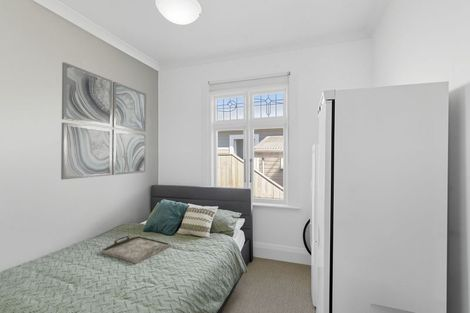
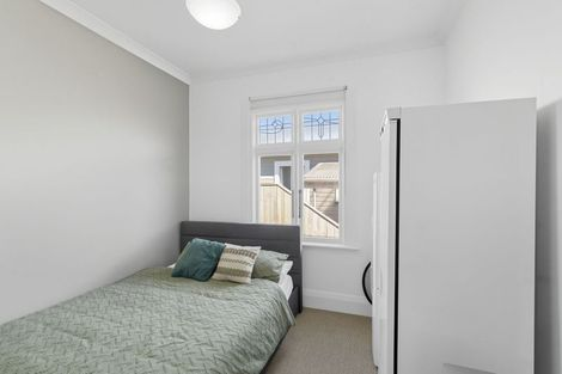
- serving tray [101,235,172,265]
- wall art [60,61,147,180]
